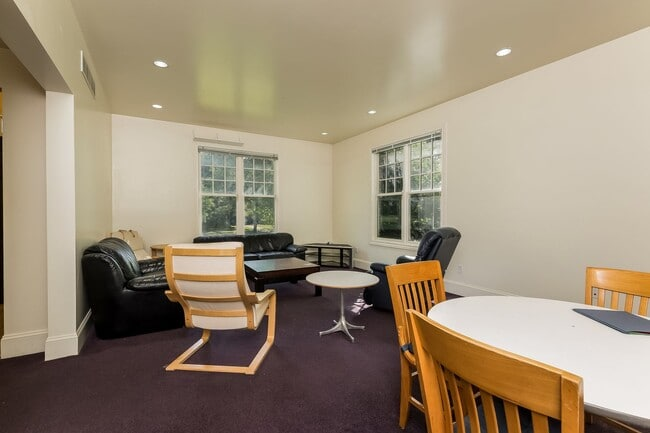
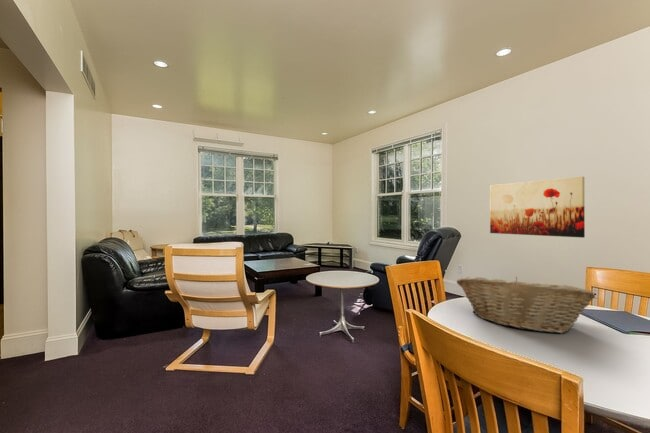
+ fruit basket [456,276,596,334]
+ wall art [489,176,586,239]
